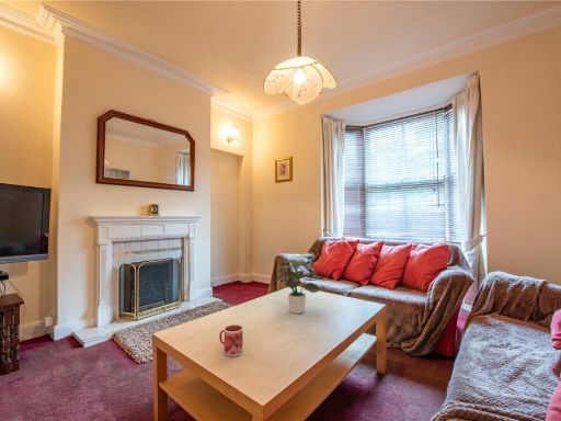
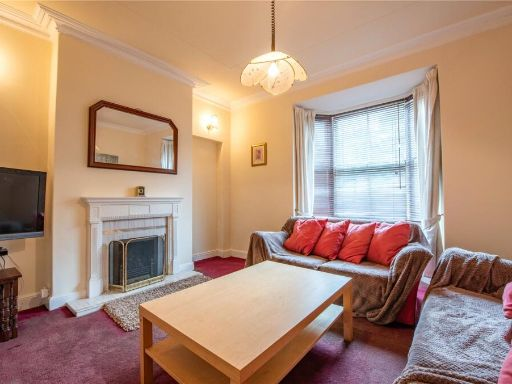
- potted plant [273,254,325,315]
- mug [218,323,244,357]
